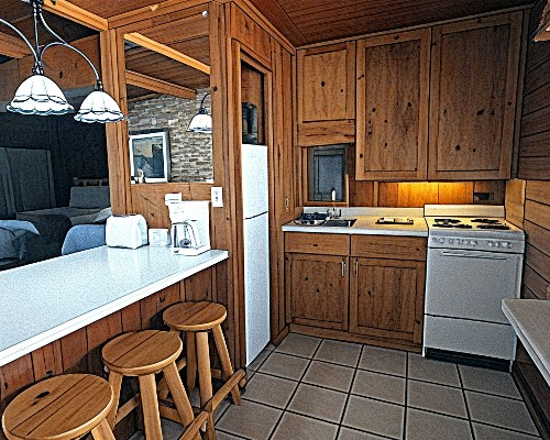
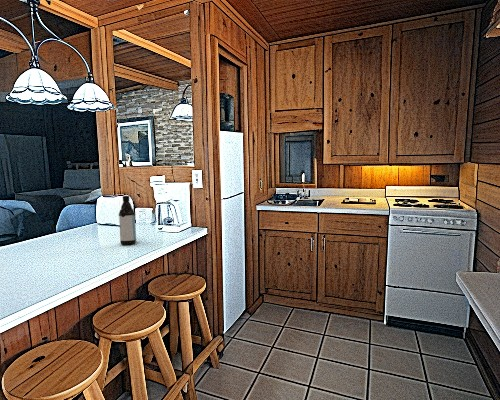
+ water bottle [118,195,137,246]
